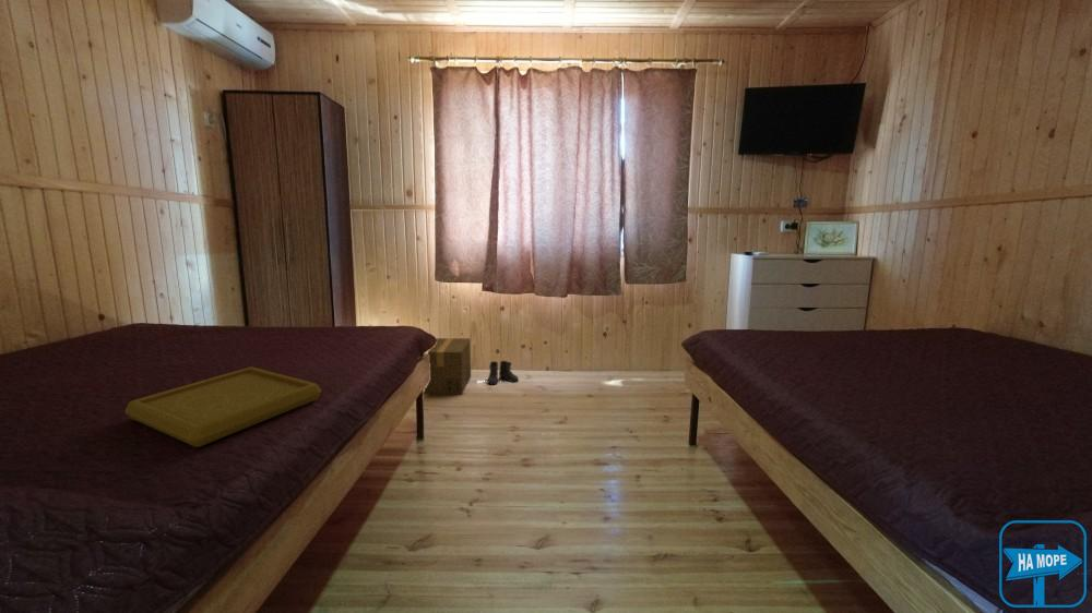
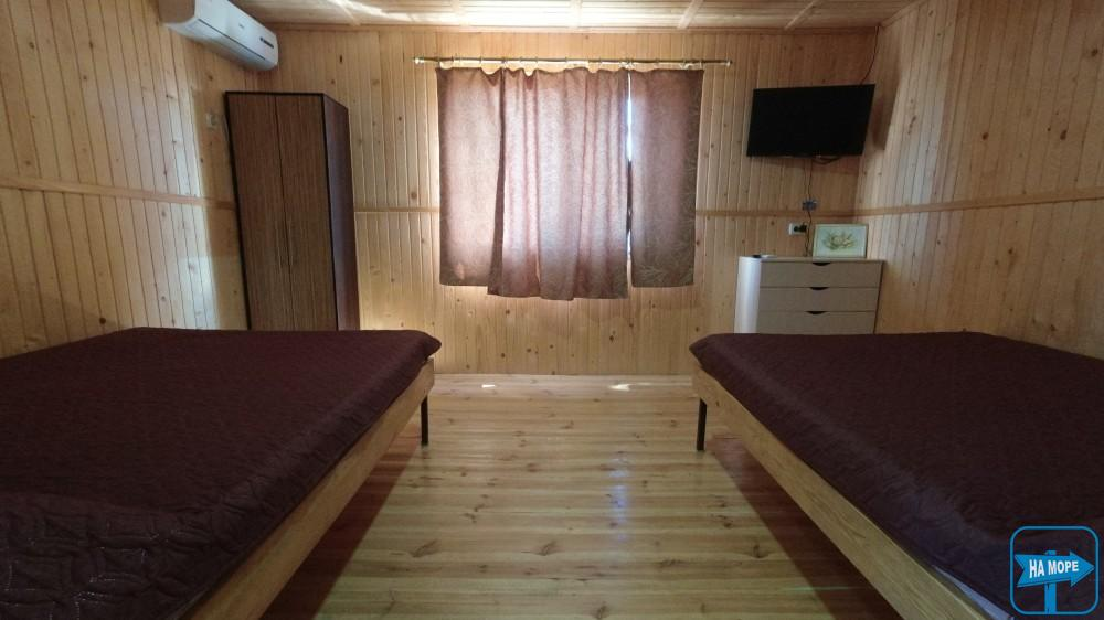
- cardboard box [423,337,472,395]
- boots [486,360,520,386]
- serving tray [123,365,322,448]
